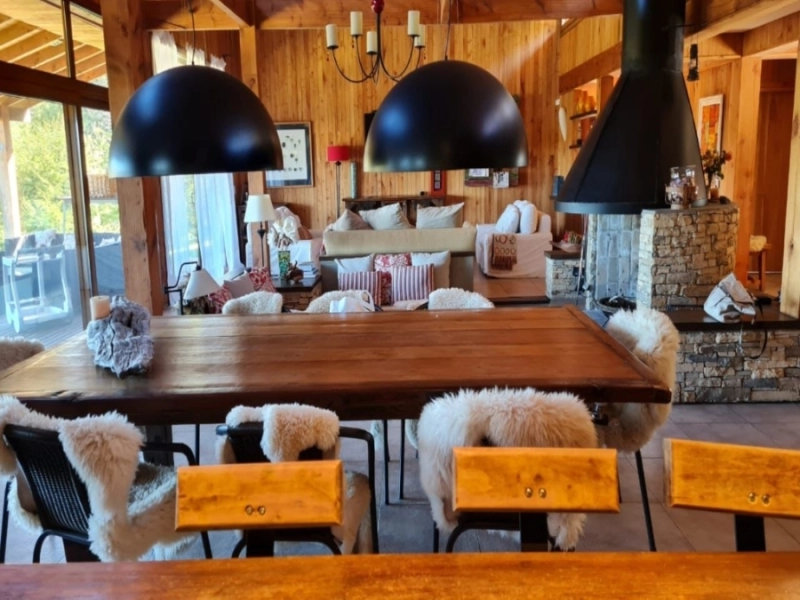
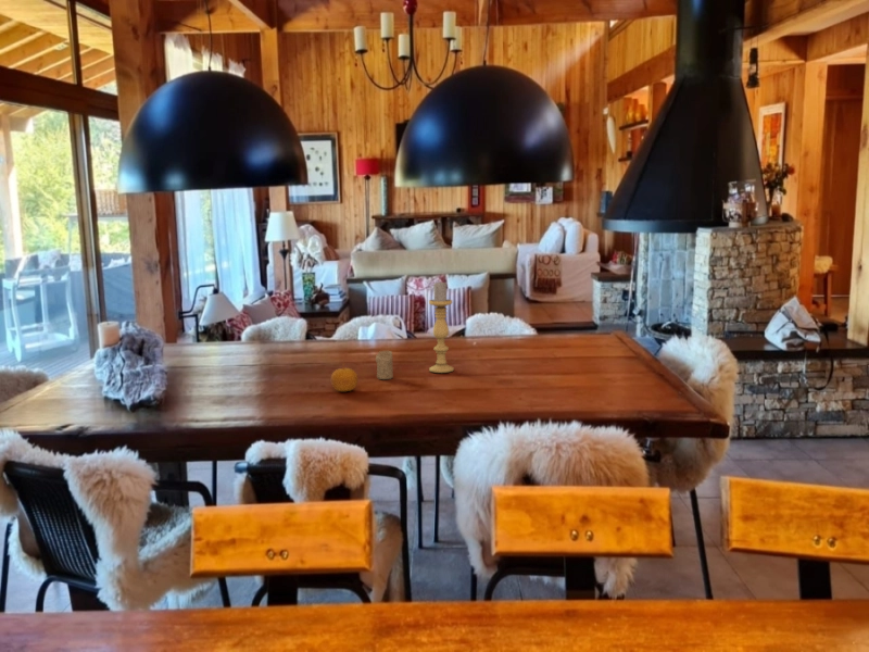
+ fruit [330,362,358,392]
+ candle holder [428,281,455,374]
+ candle [375,350,394,380]
